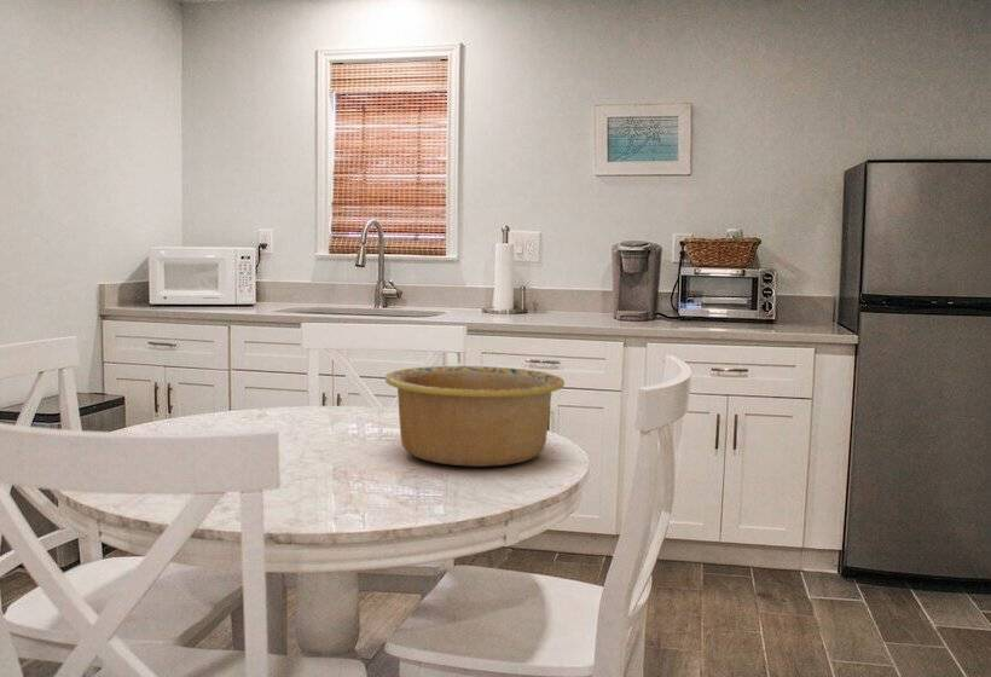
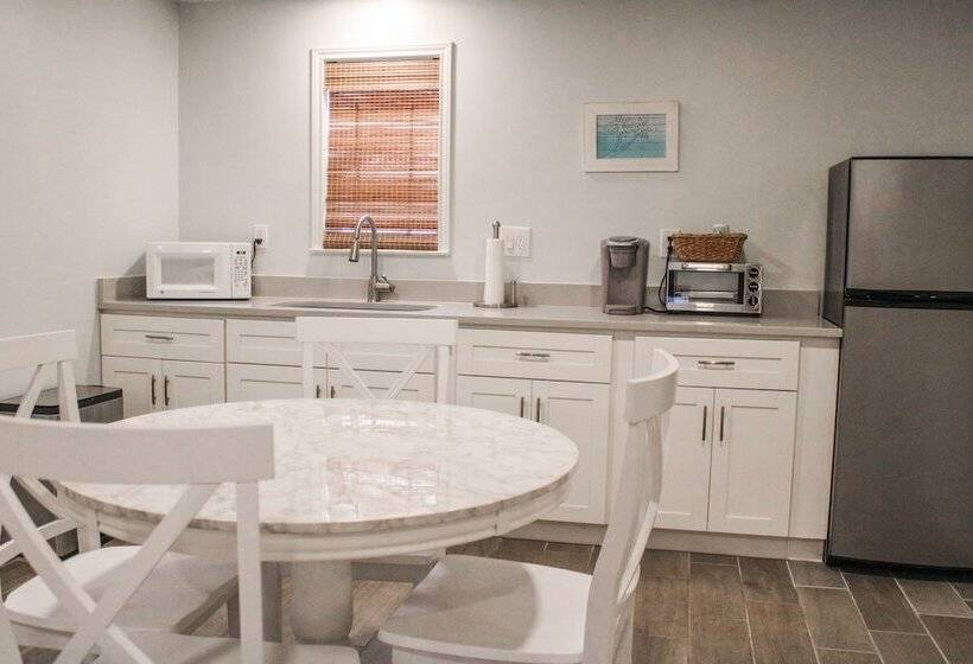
- bowl [384,365,566,468]
